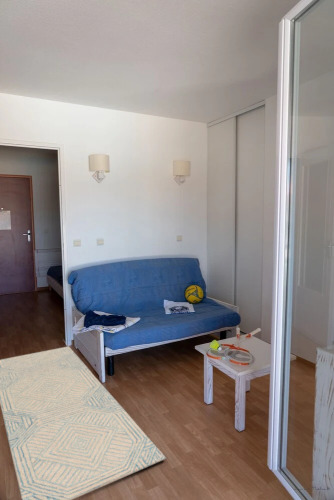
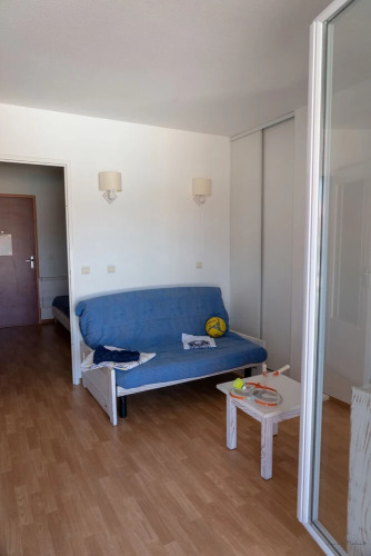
- rug [0,339,167,500]
